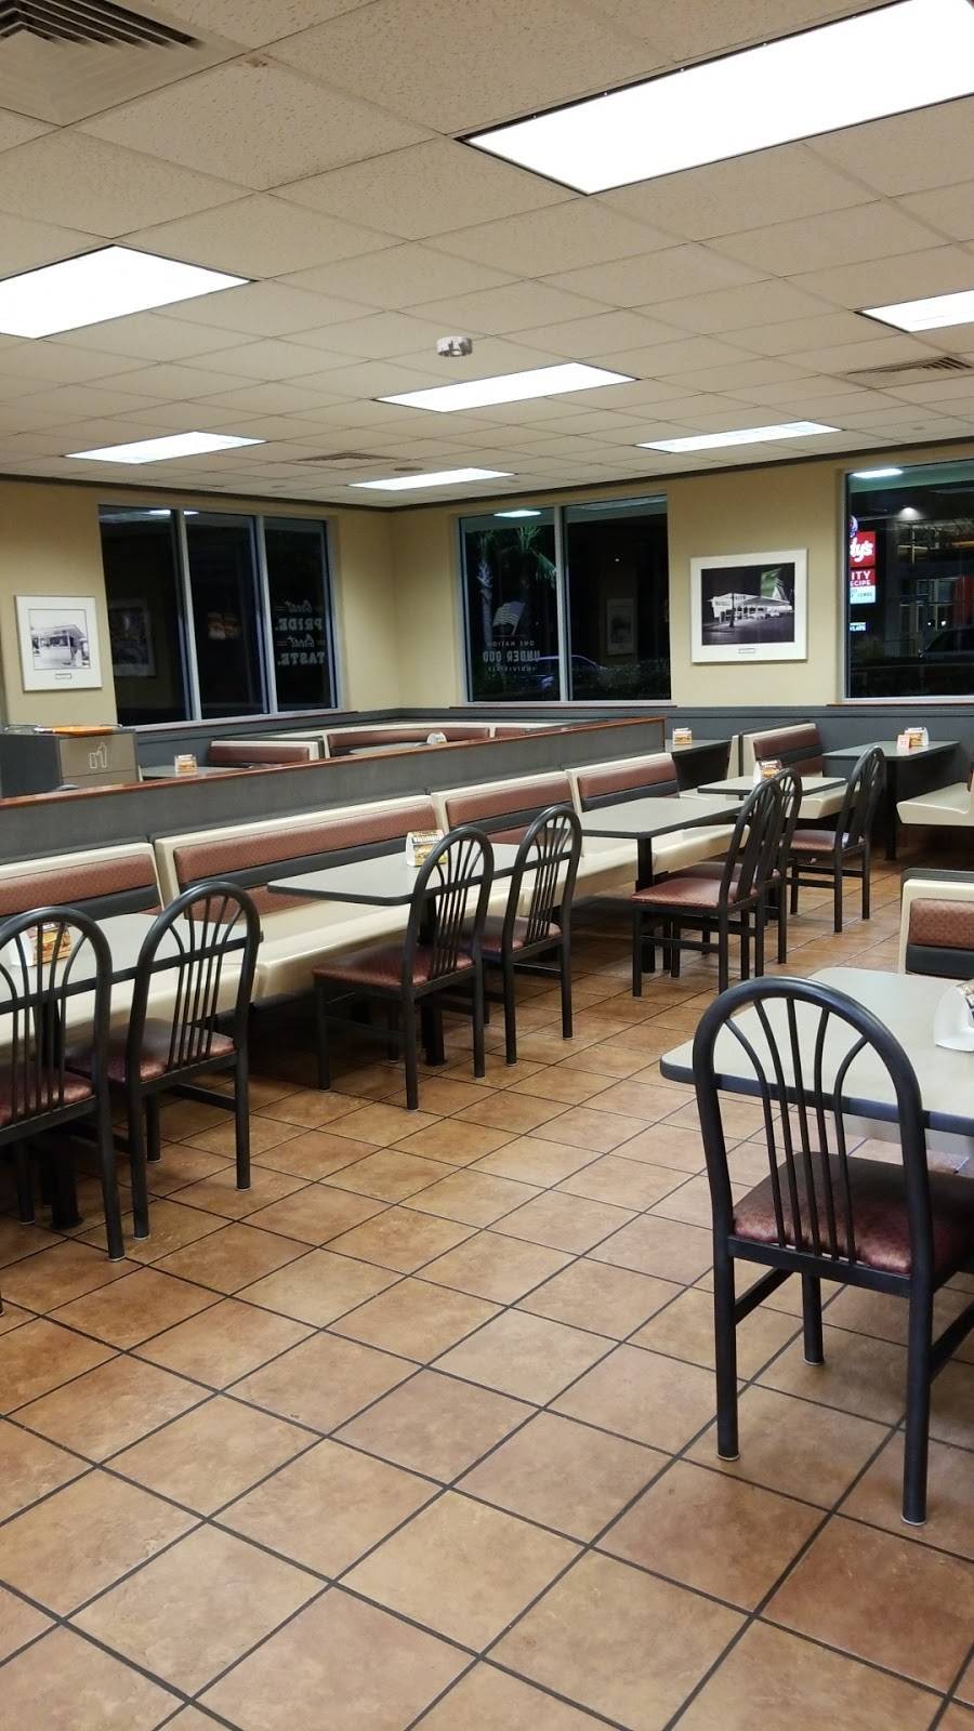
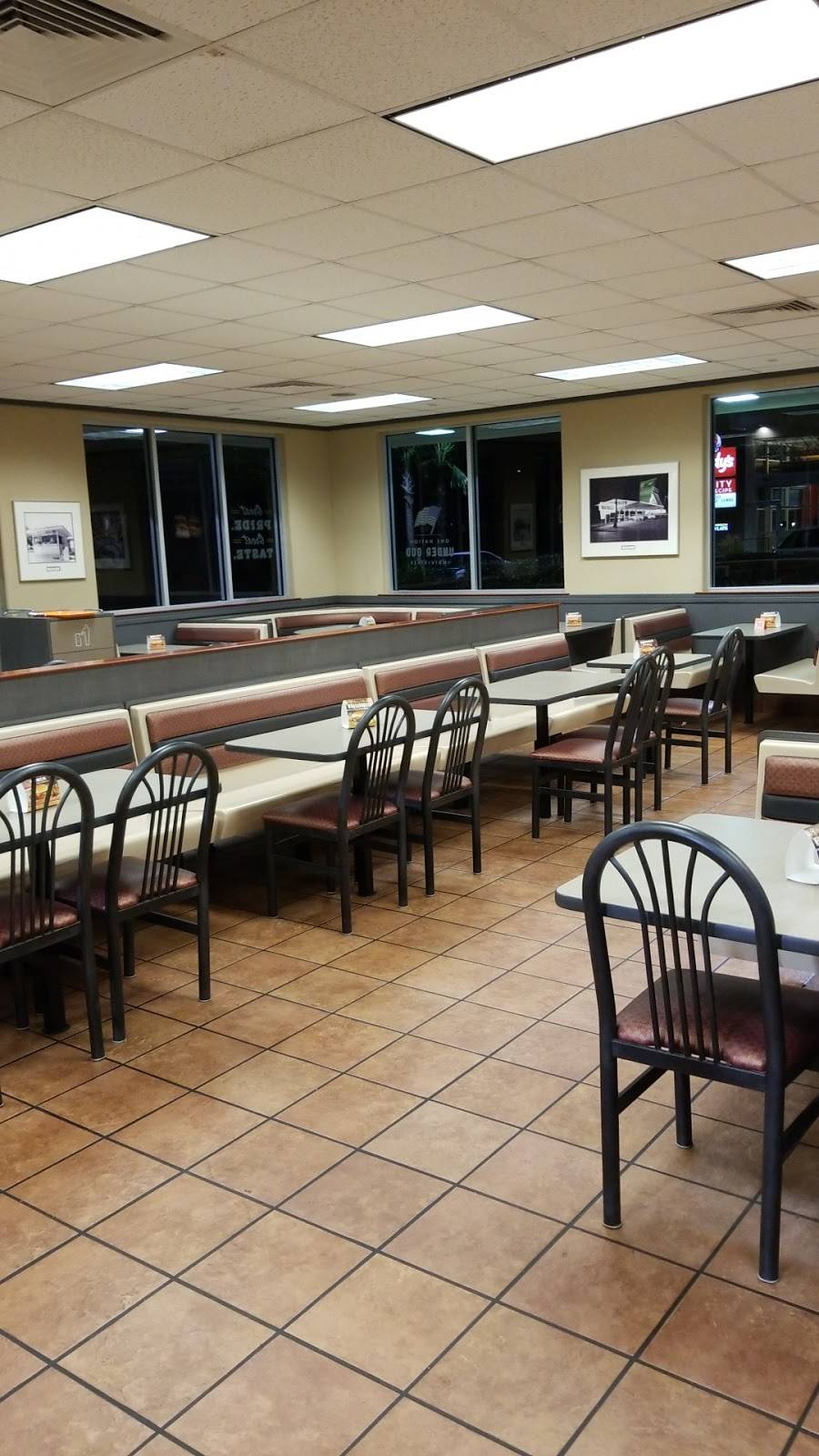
- smoke detector [436,335,475,358]
